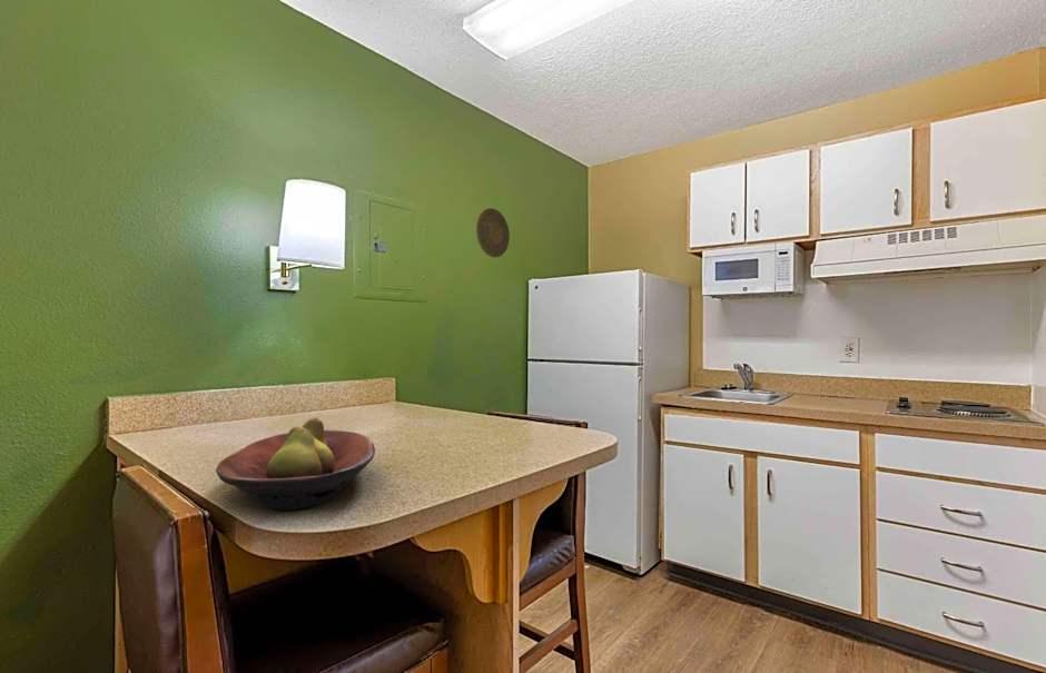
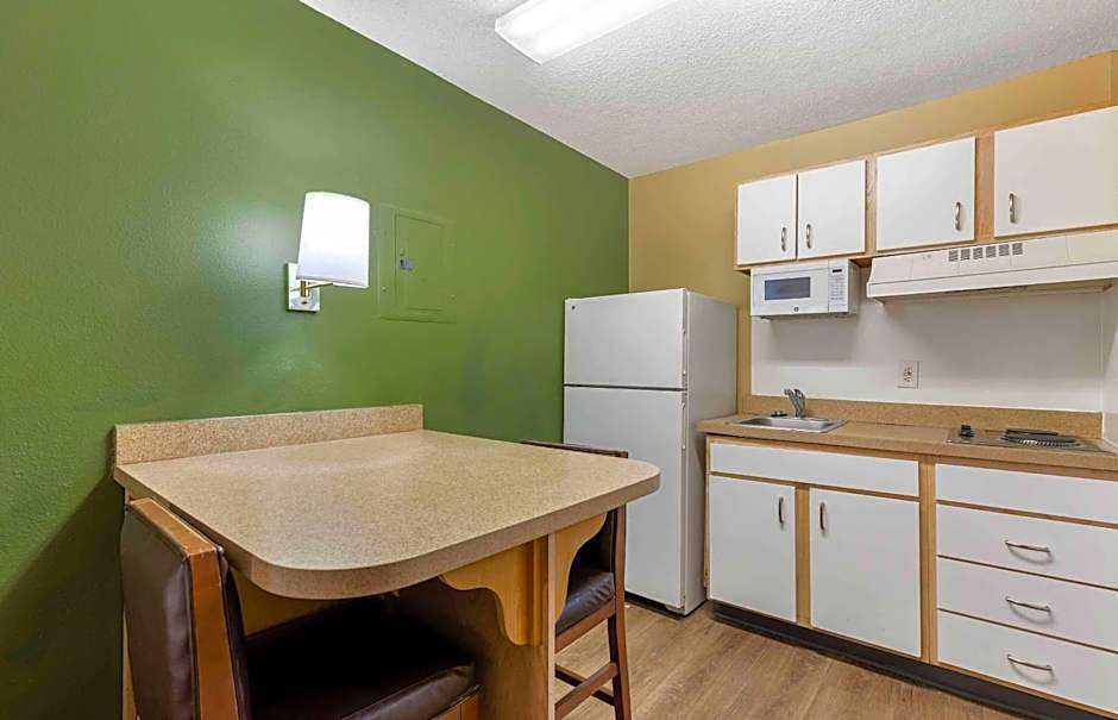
- fruit bowl [215,417,376,512]
- decorative plate [475,207,511,258]
